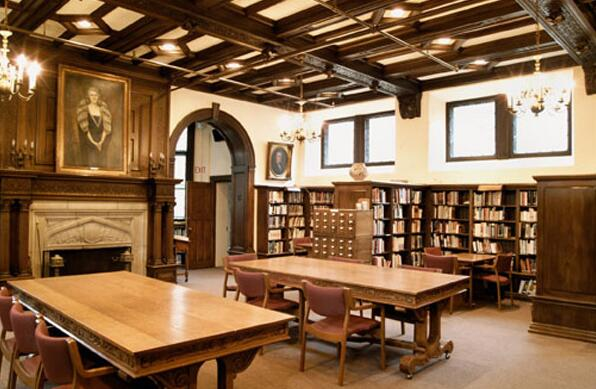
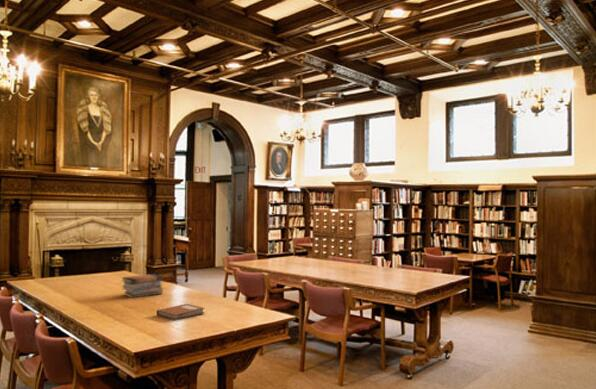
+ notebook [156,303,206,321]
+ book stack [121,273,164,299]
